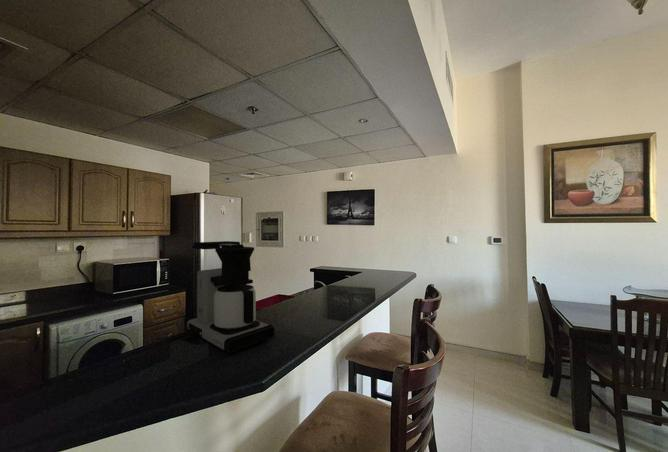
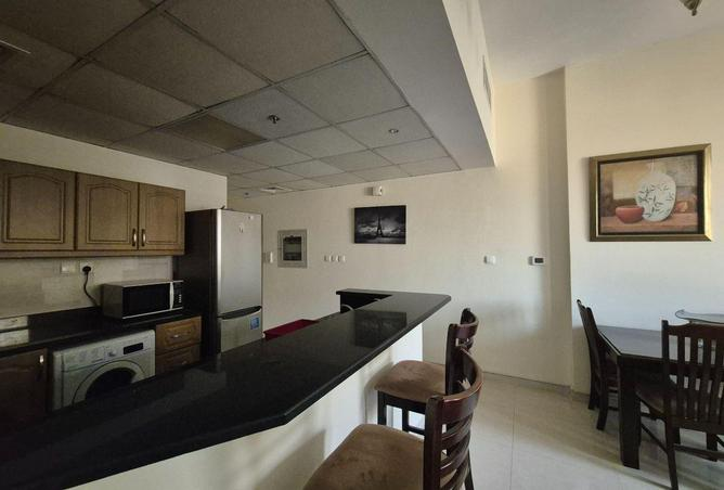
- coffee maker [185,240,276,355]
